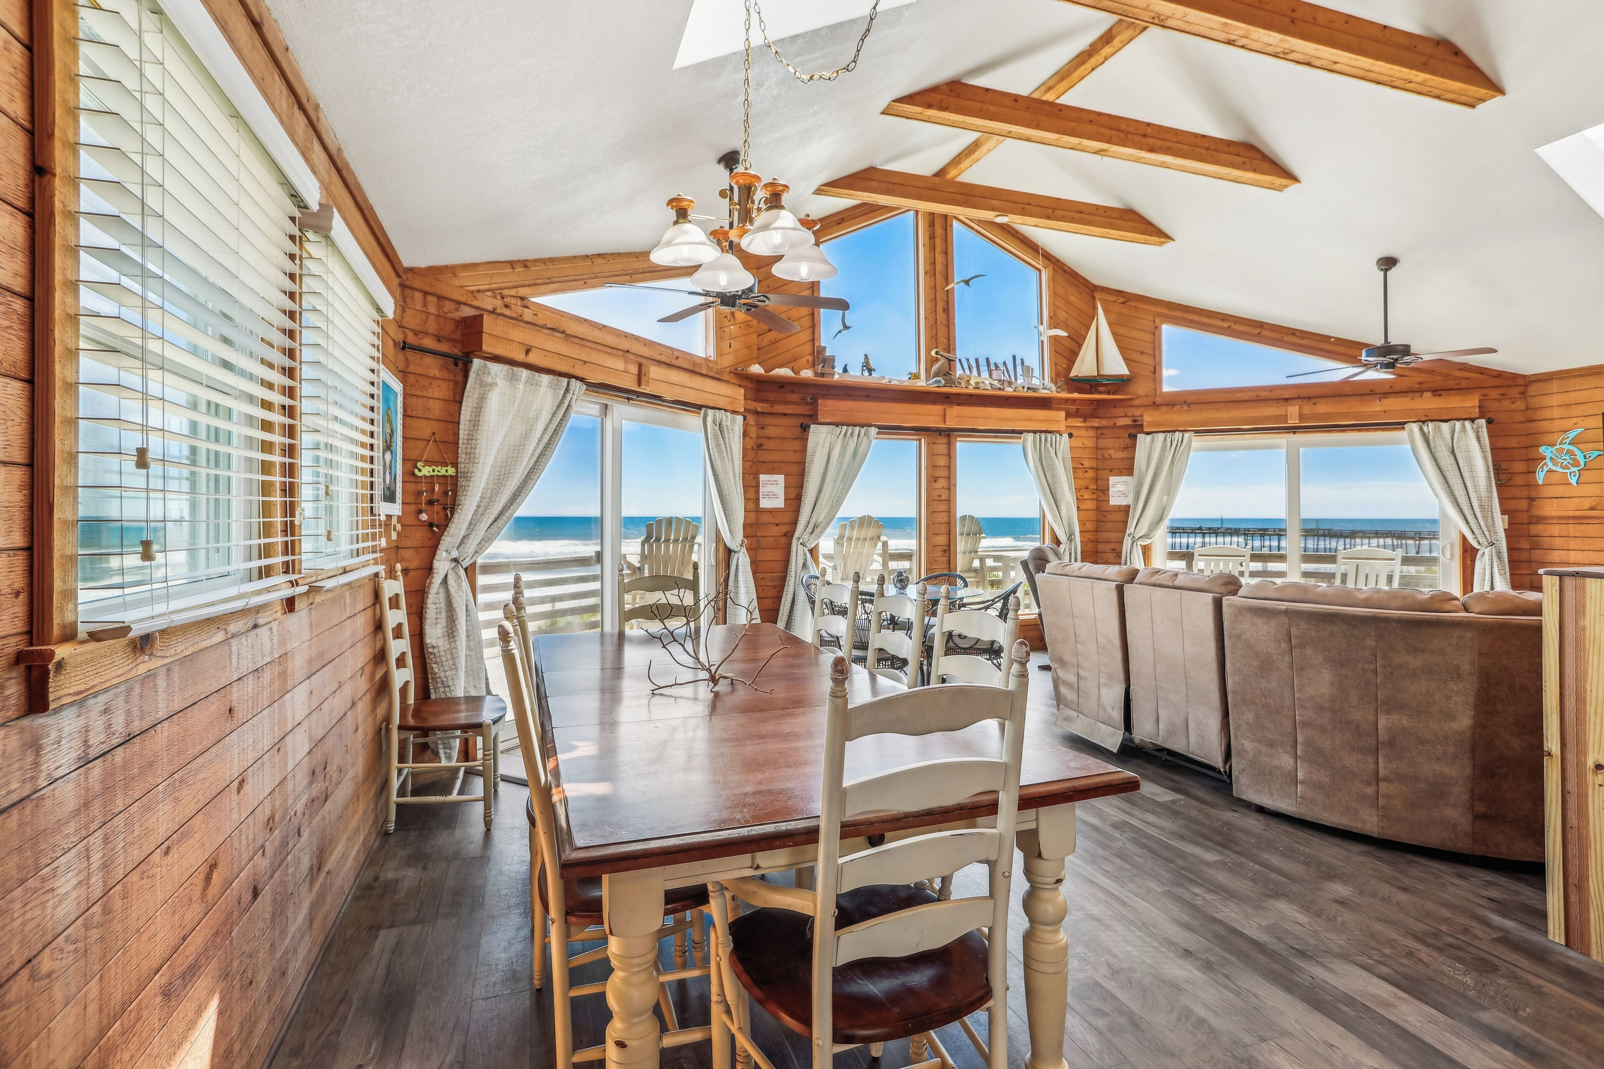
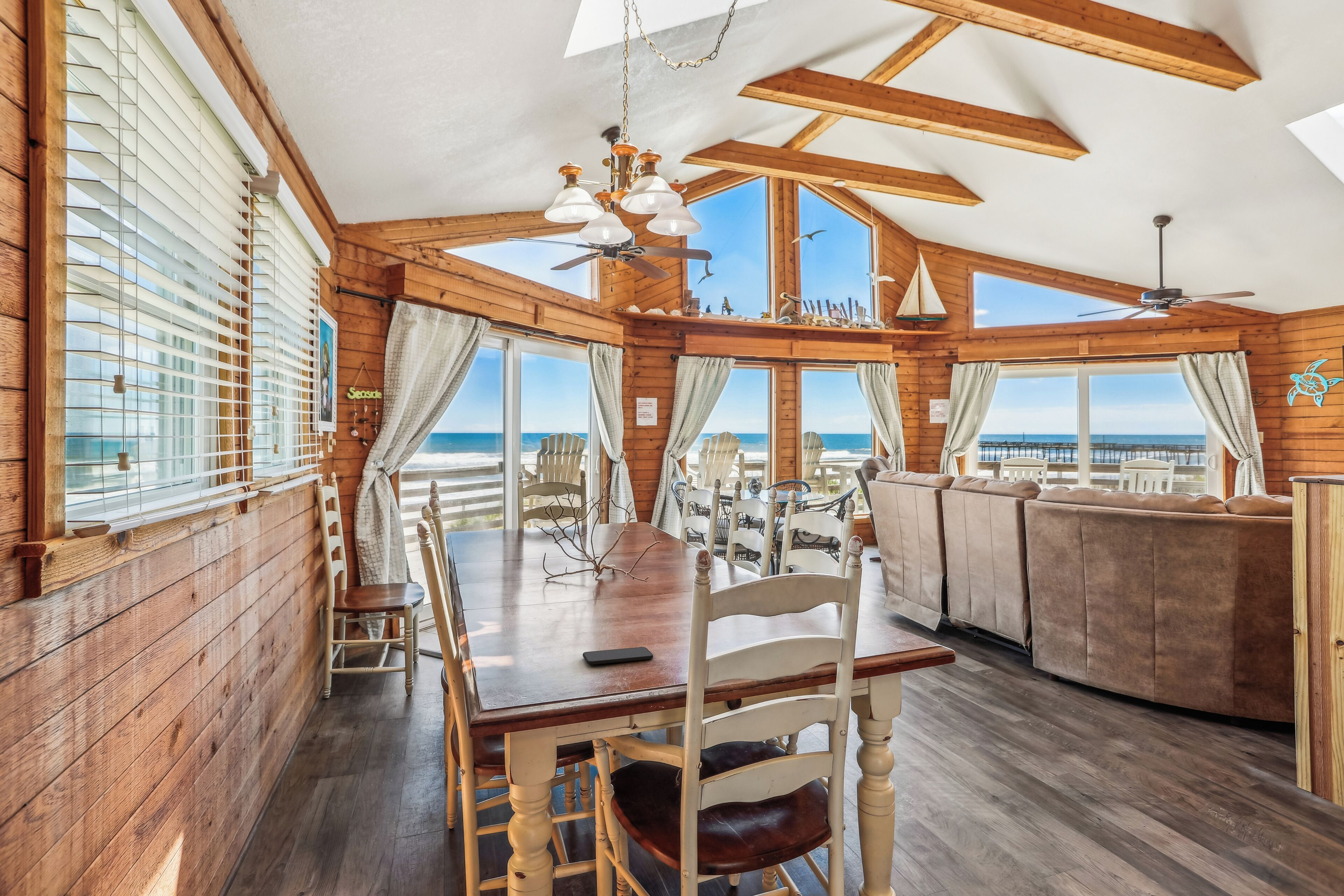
+ smartphone [582,647,653,665]
